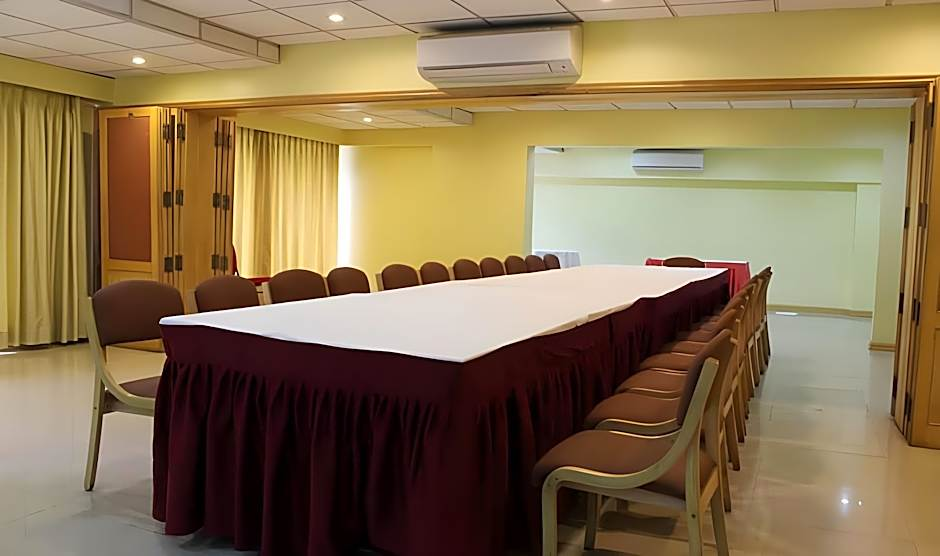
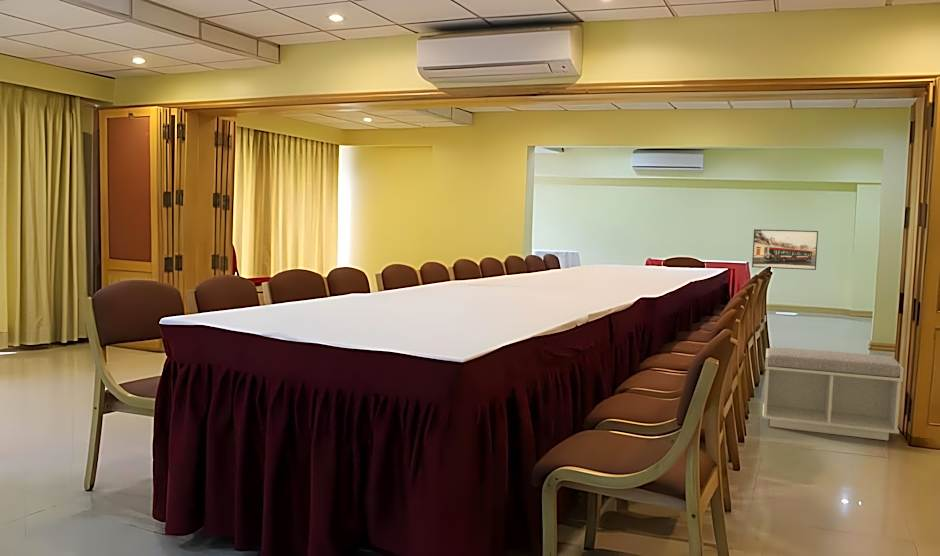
+ bench [761,346,905,441]
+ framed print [751,228,819,271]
